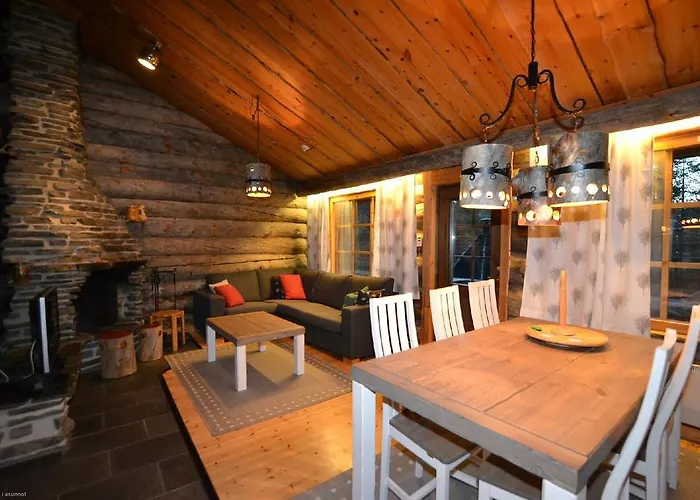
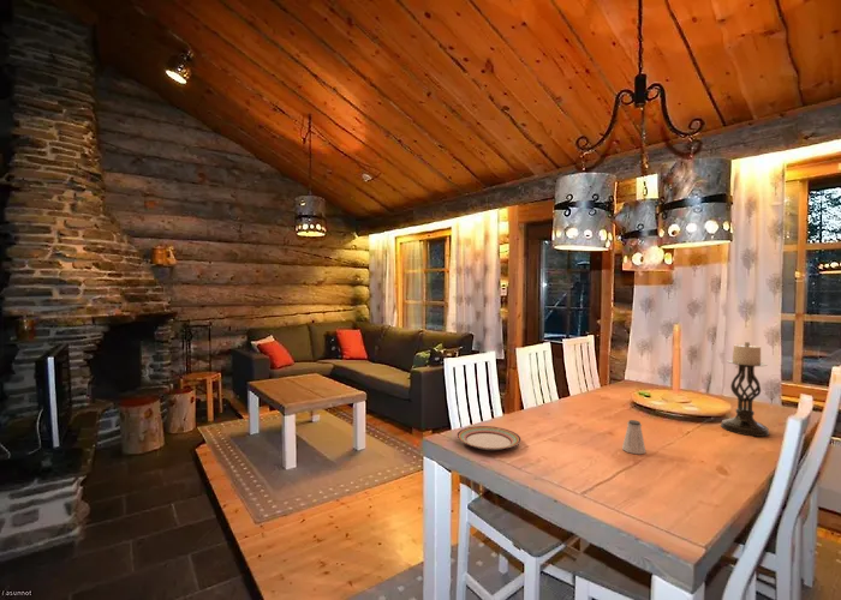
+ plate [455,425,523,451]
+ candle holder [720,341,770,438]
+ saltshaker [621,419,646,455]
